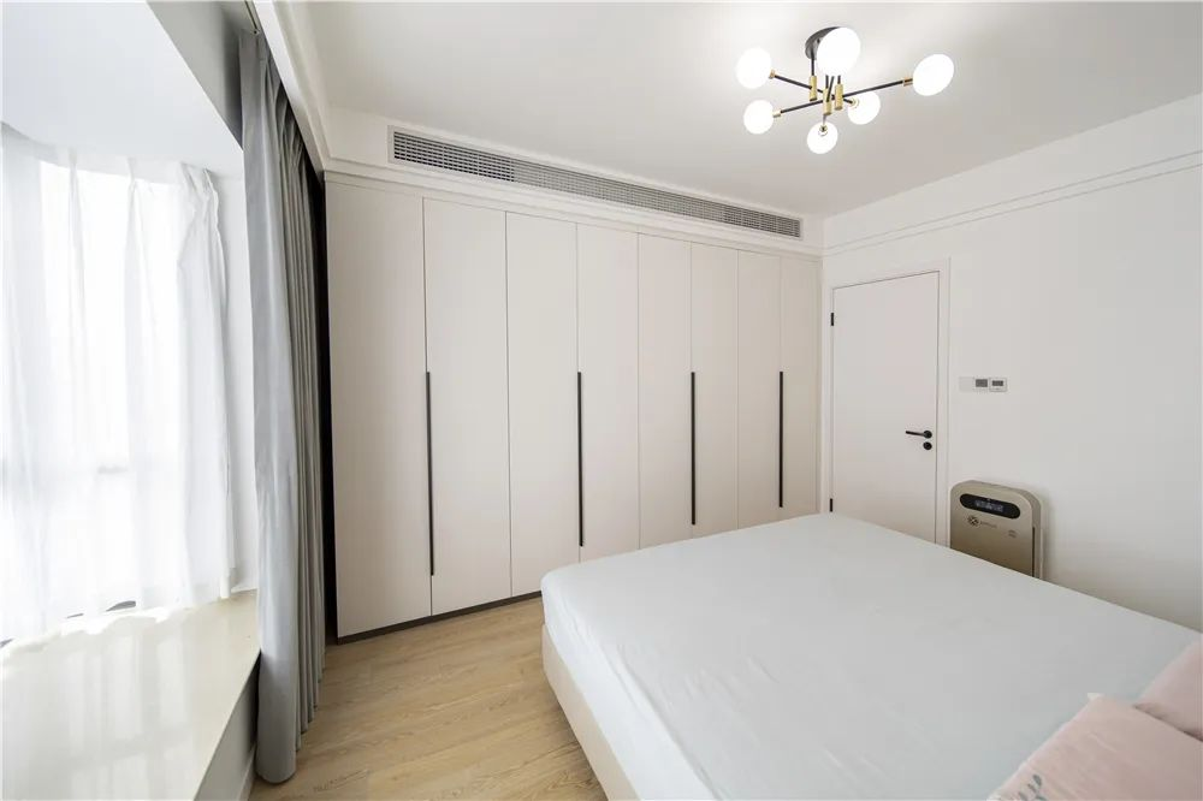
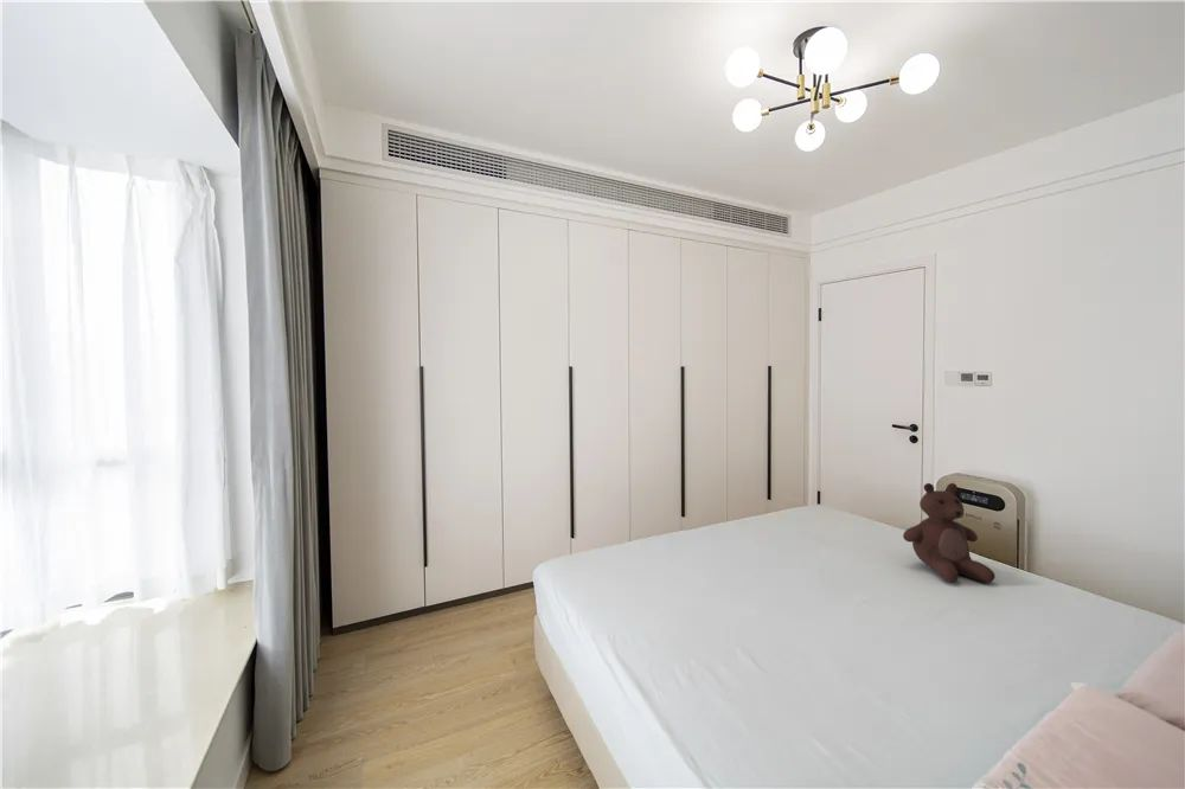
+ teddy bear [902,482,997,584]
